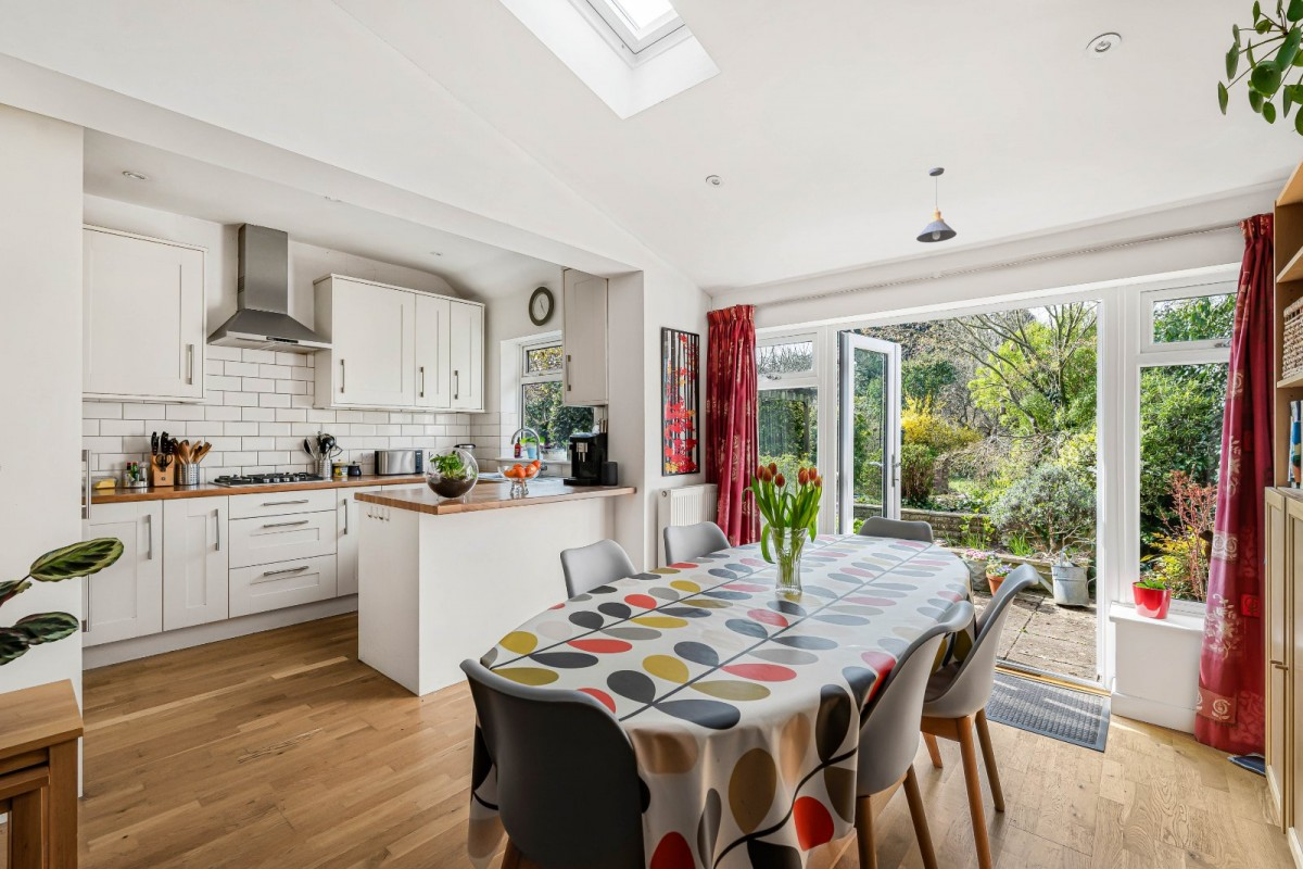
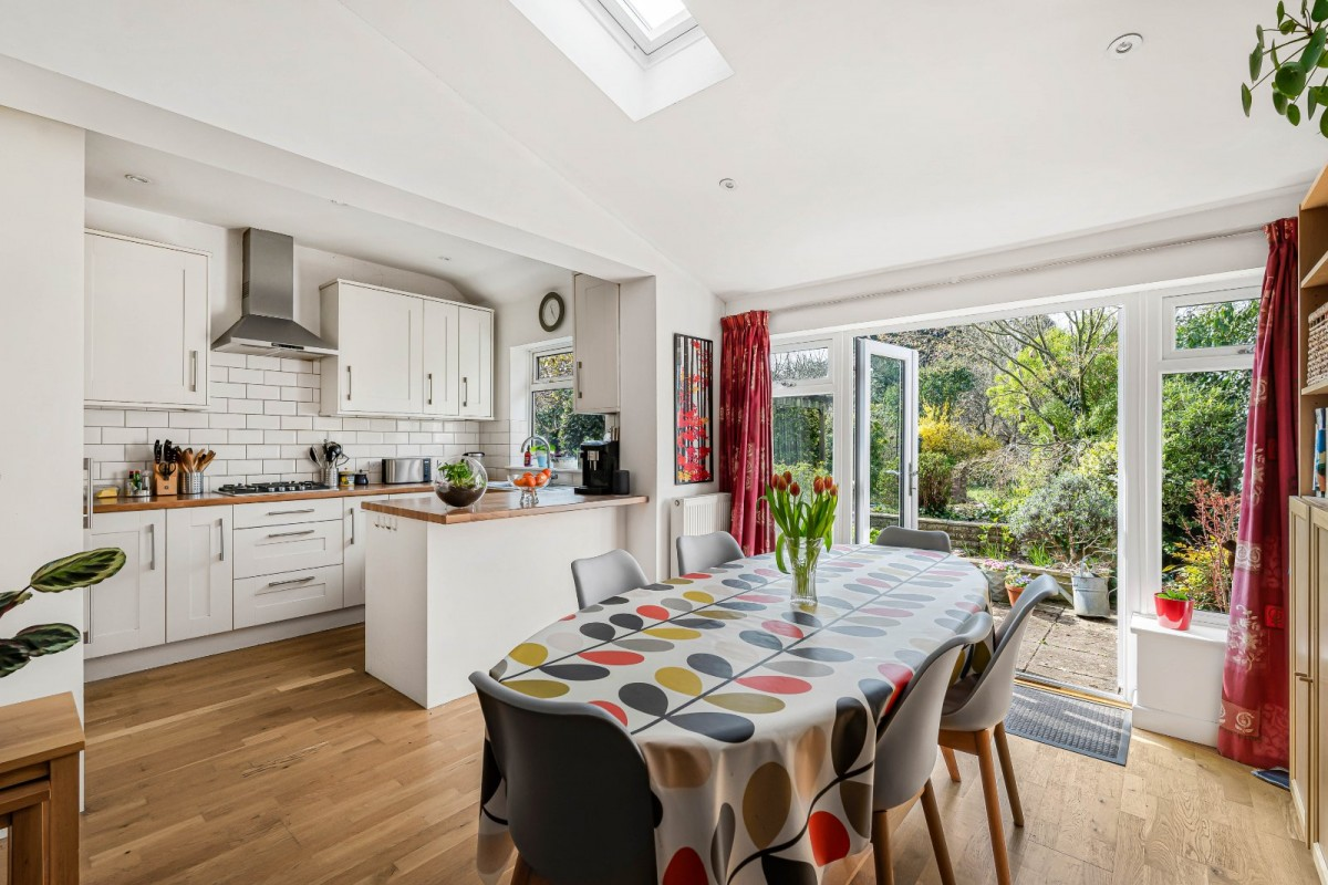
- pendant light [915,166,958,243]
